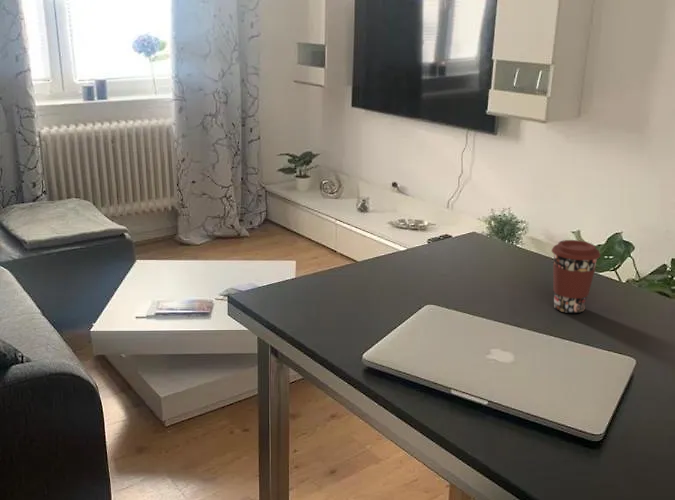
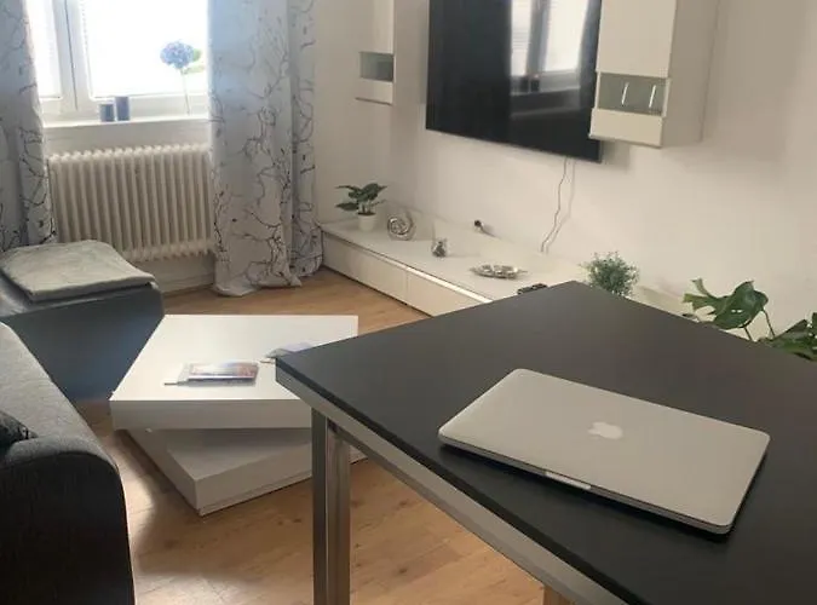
- coffee cup [550,239,602,314]
